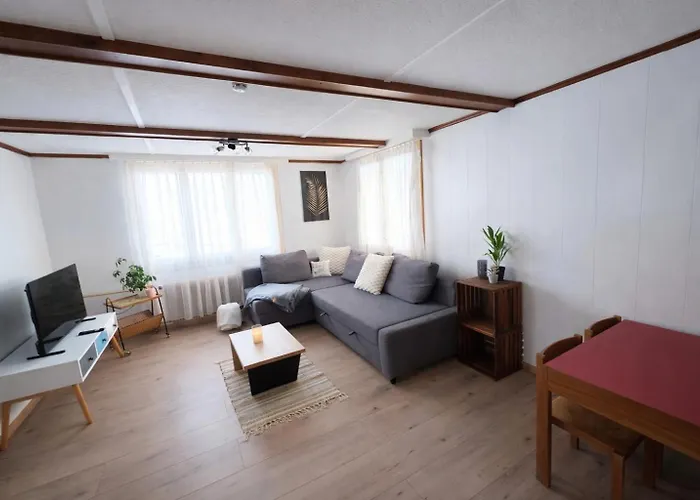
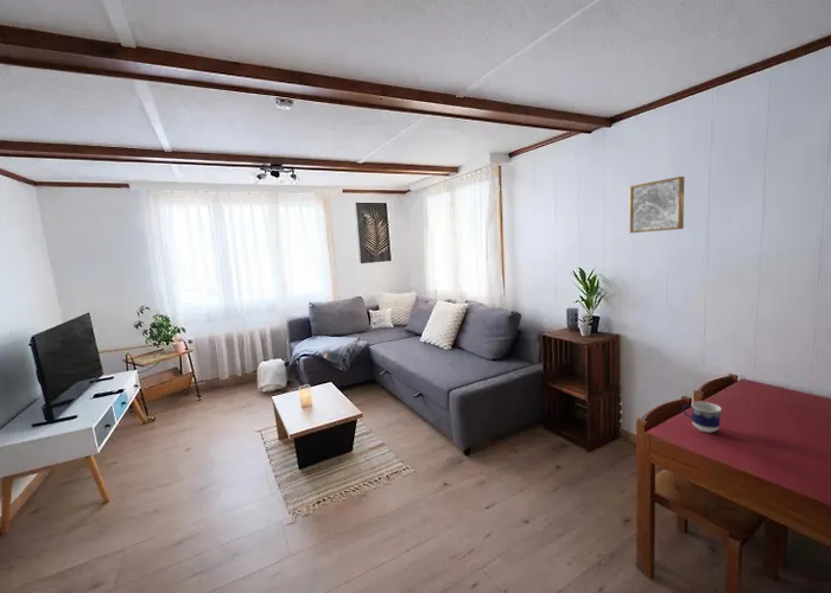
+ wall art [628,176,686,234]
+ cup [681,401,723,434]
